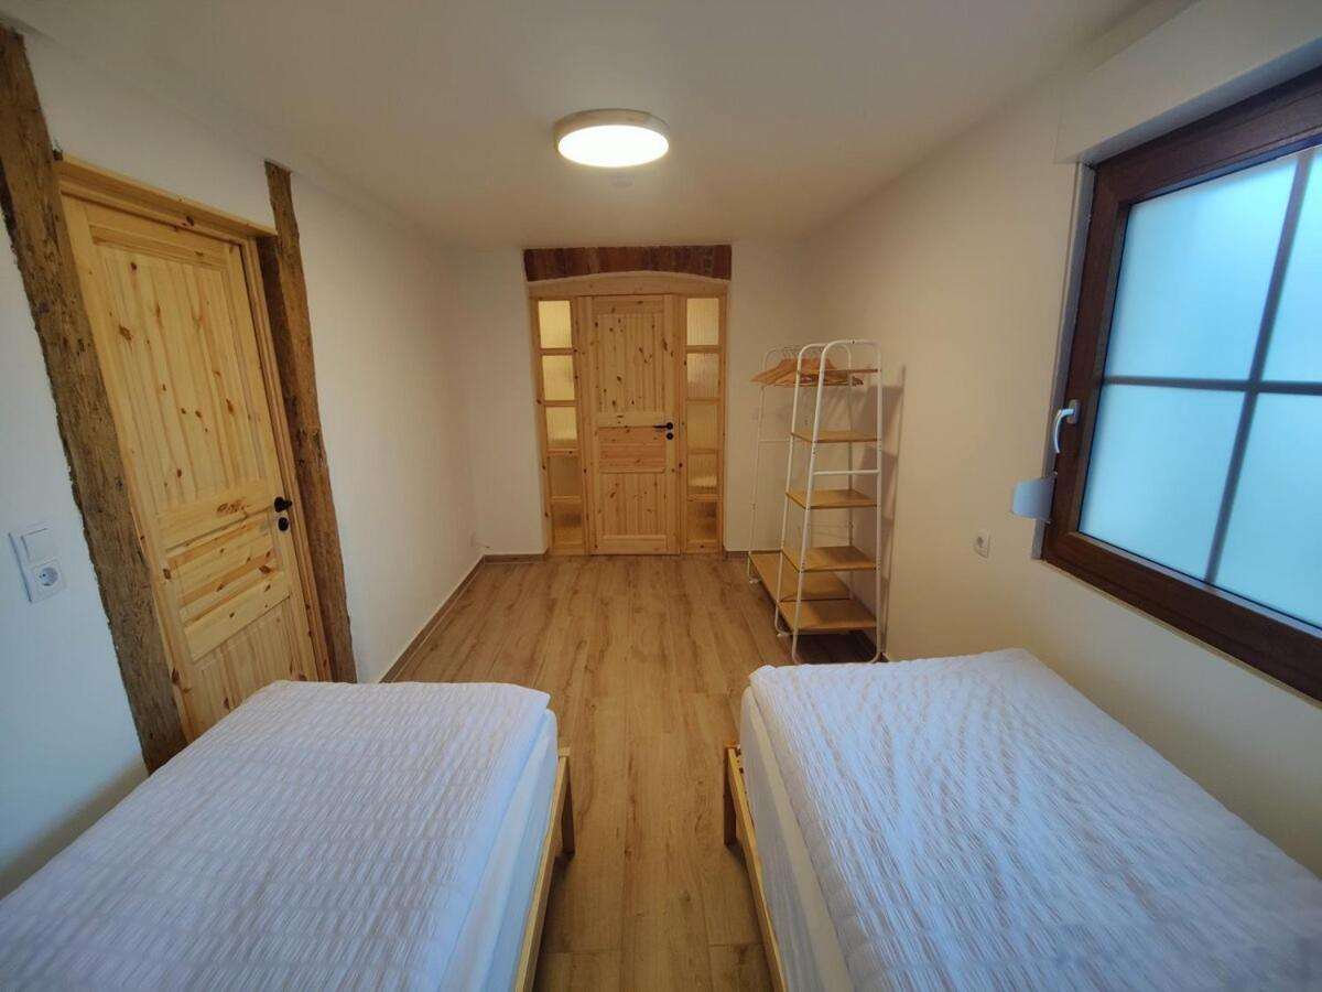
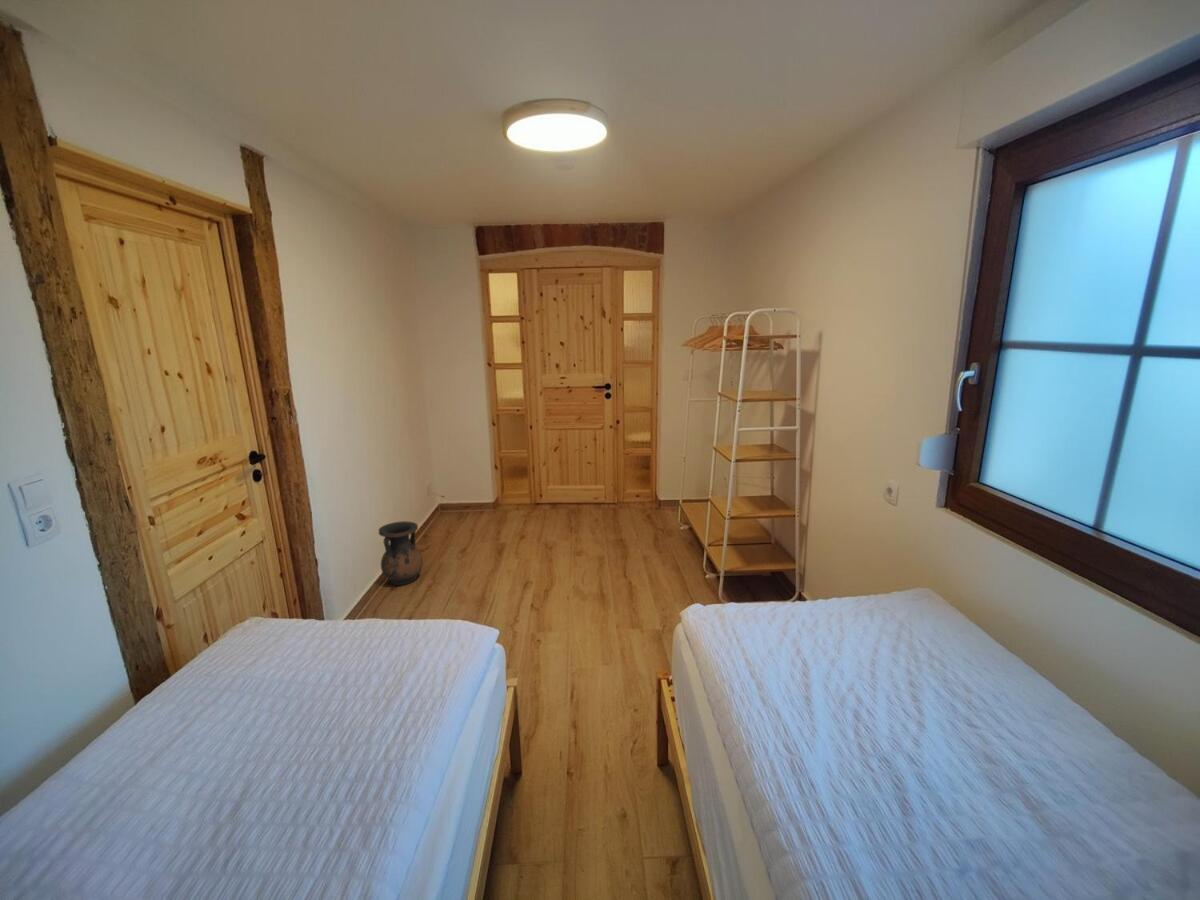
+ vase [378,520,424,586]
